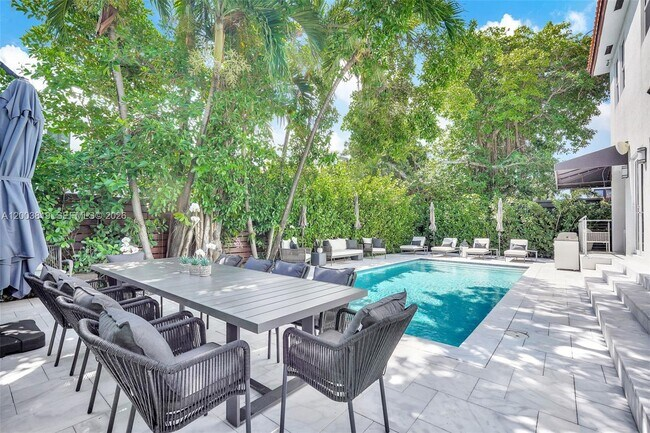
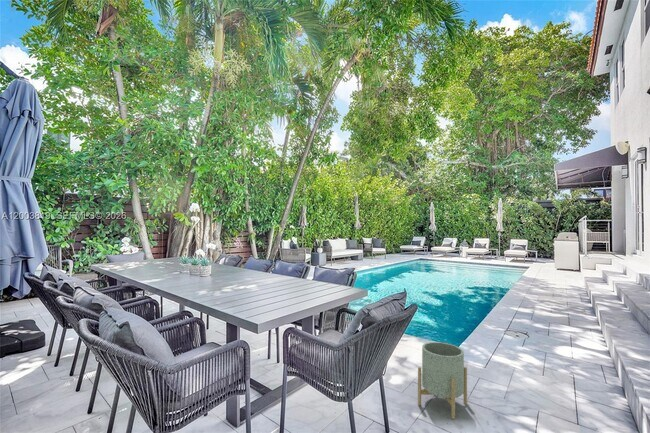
+ planter [417,341,468,420]
